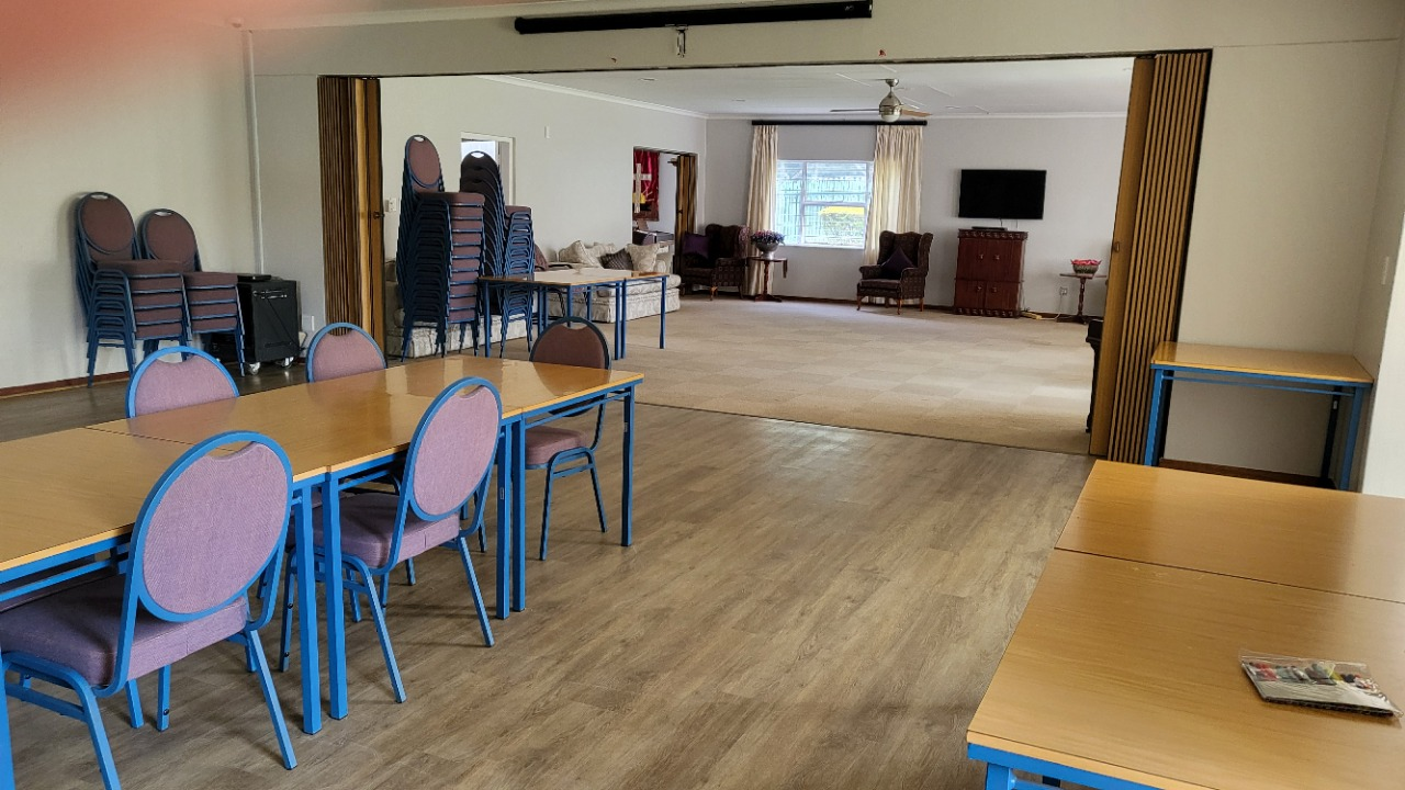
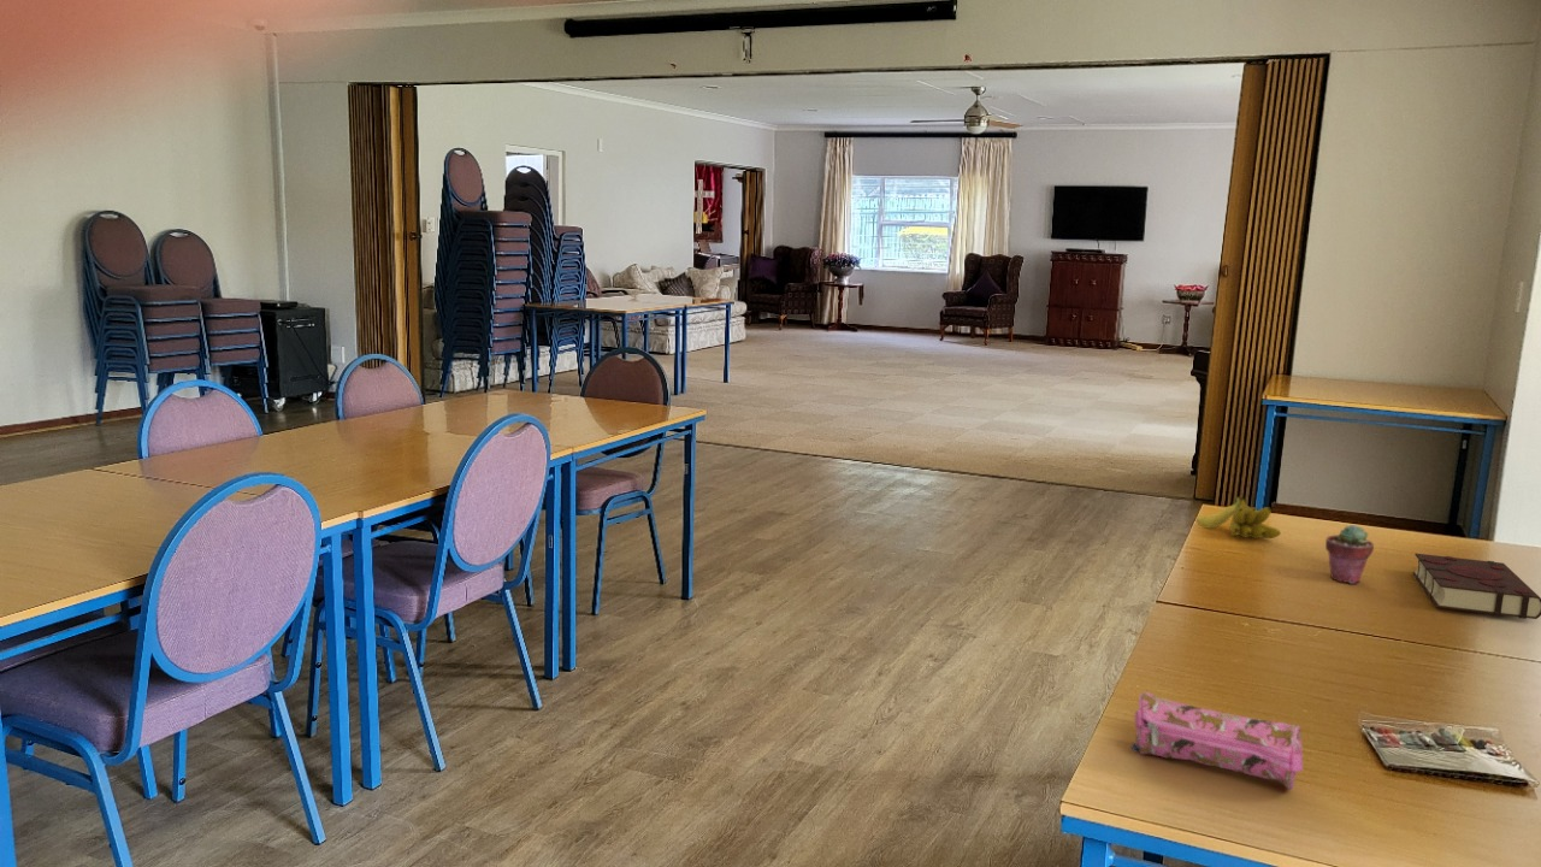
+ banana [1194,496,1281,539]
+ pencil case [1130,691,1304,791]
+ potted succulent [1324,524,1375,585]
+ book [1411,553,1541,620]
